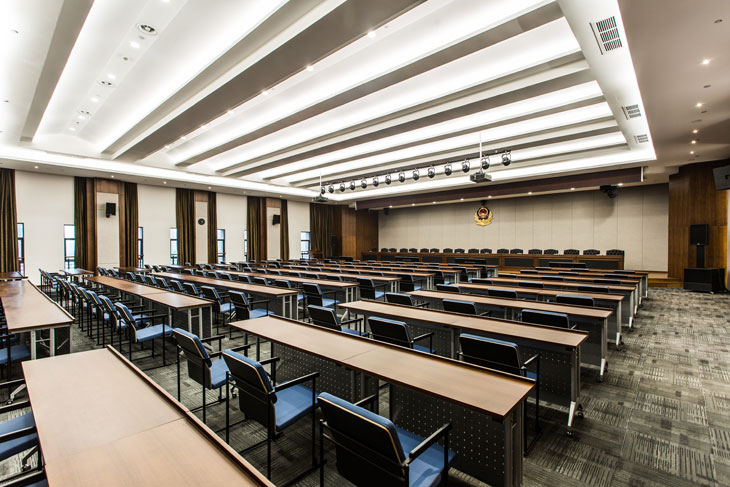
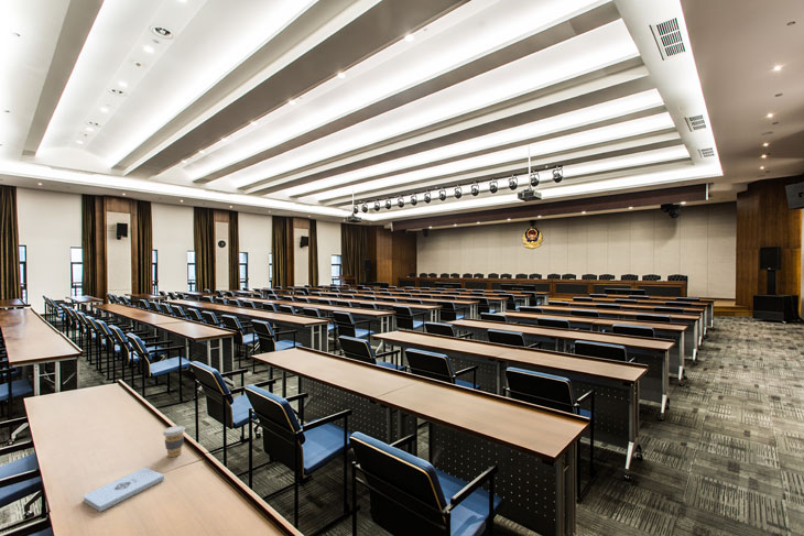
+ notepad [83,467,165,513]
+ coffee cup [162,425,186,458]
